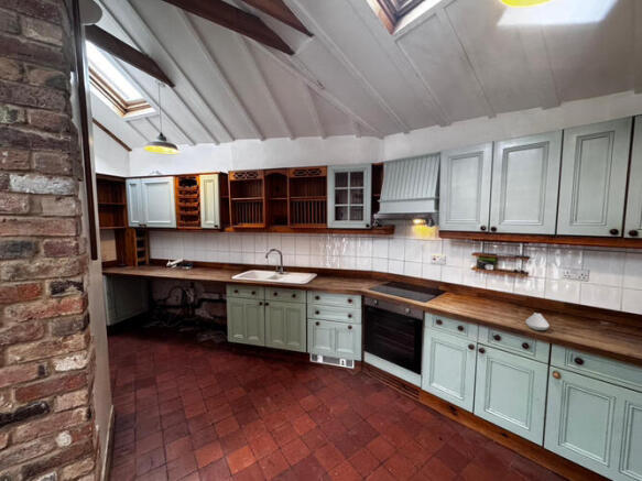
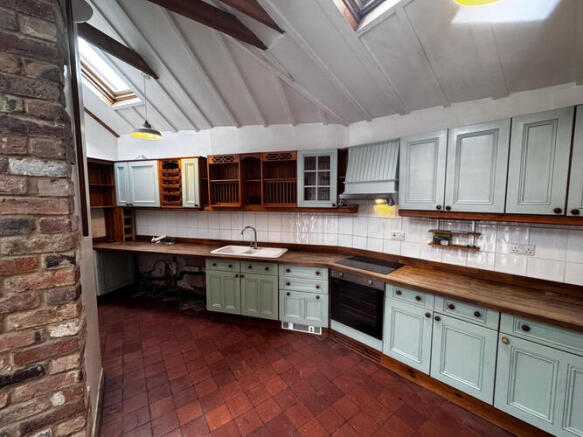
- spoon rest [525,311,551,331]
